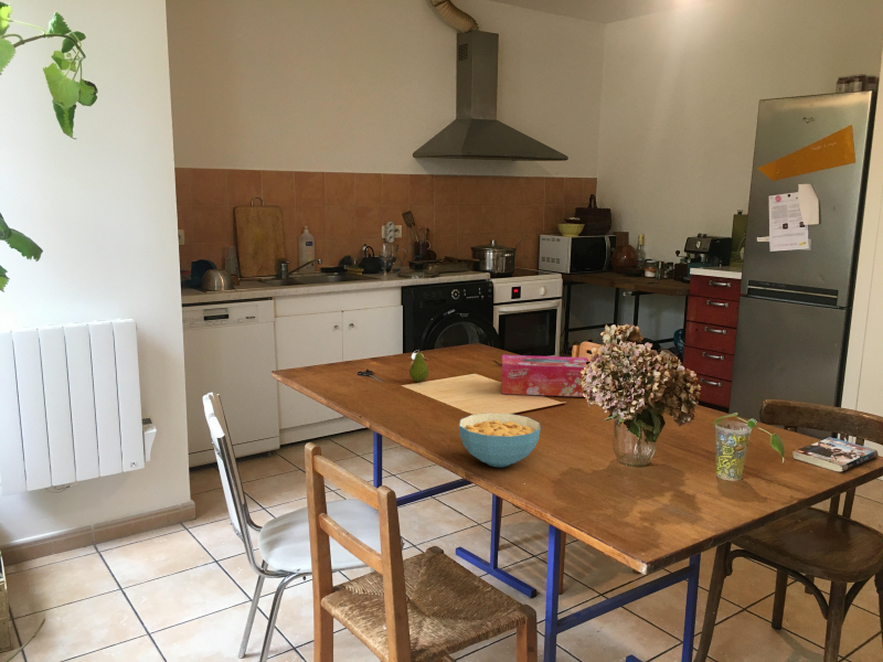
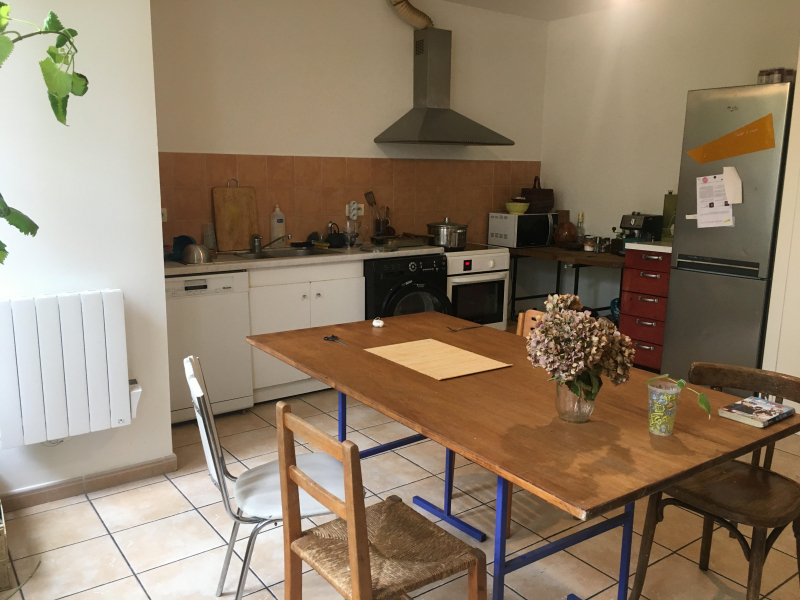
- tissue box [500,354,589,398]
- cereal bowl [458,412,542,468]
- fruit [408,346,429,383]
